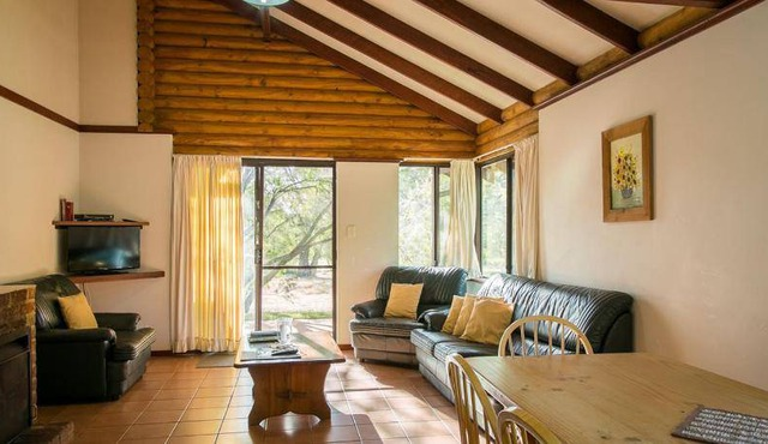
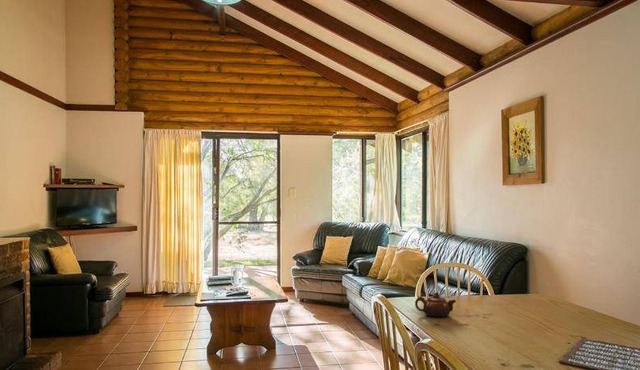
+ teapot [414,291,457,318]
